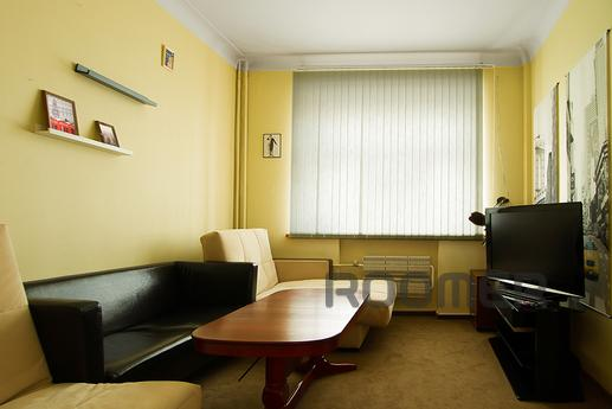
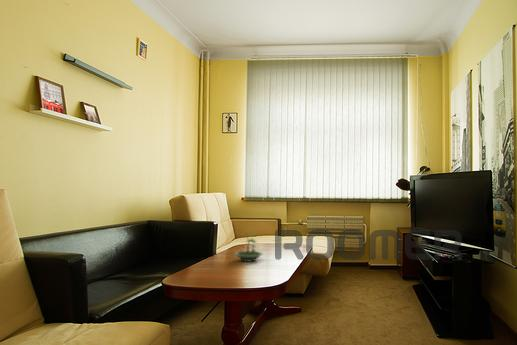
+ terrarium [233,231,264,263]
